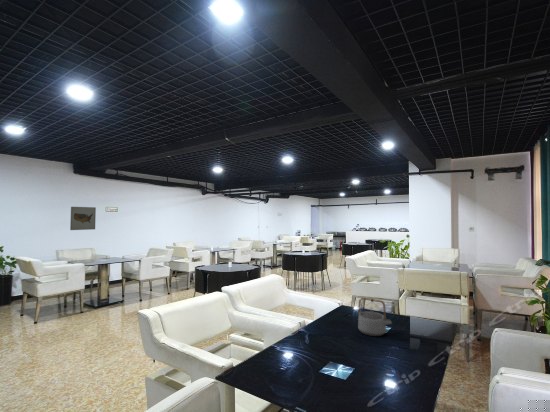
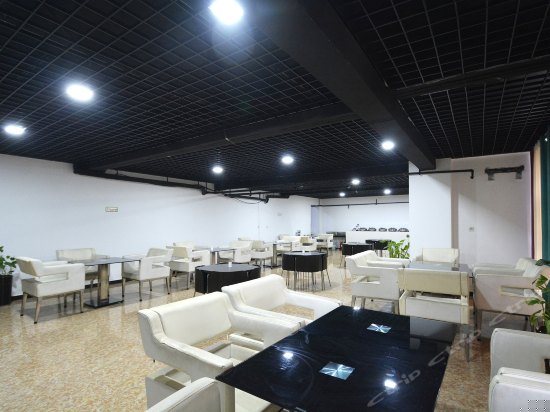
- teapot [357,297,393,337]
- wall art [69,206,97,231]
